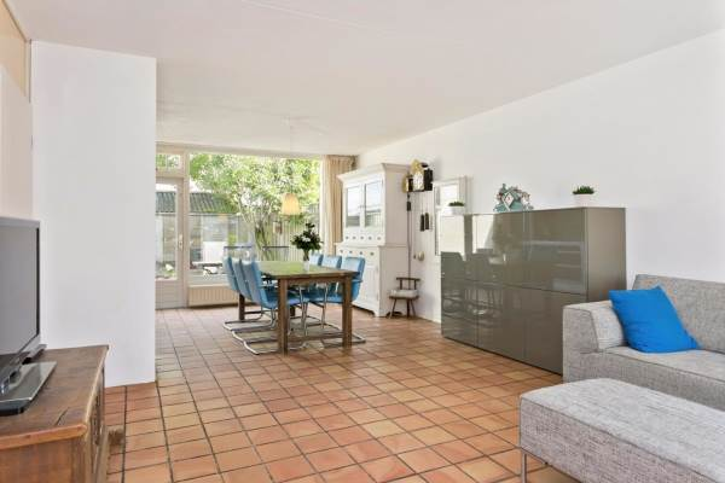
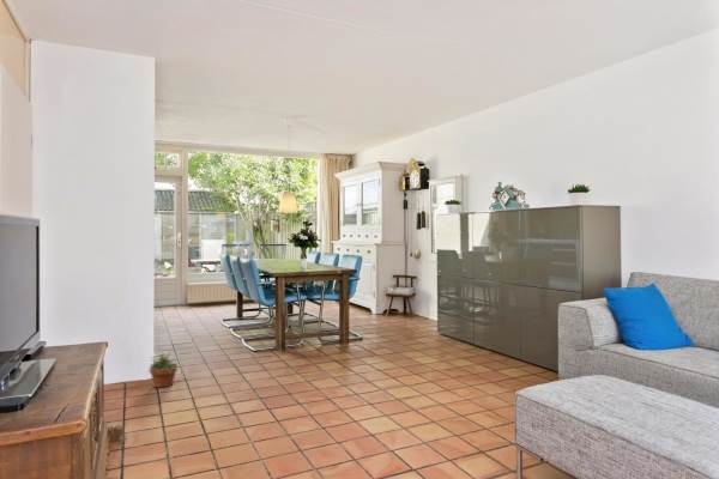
+ potted plant [144,348,183,388]
